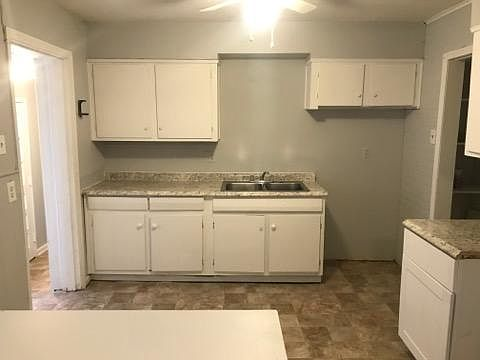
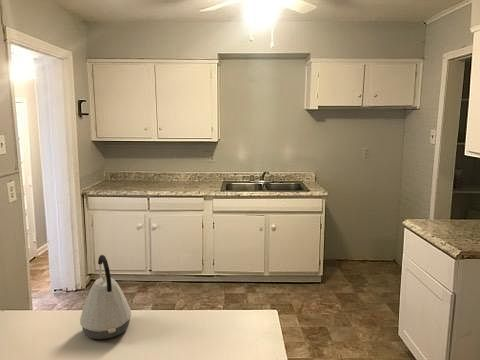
+ kettle [79,254,132,340]
